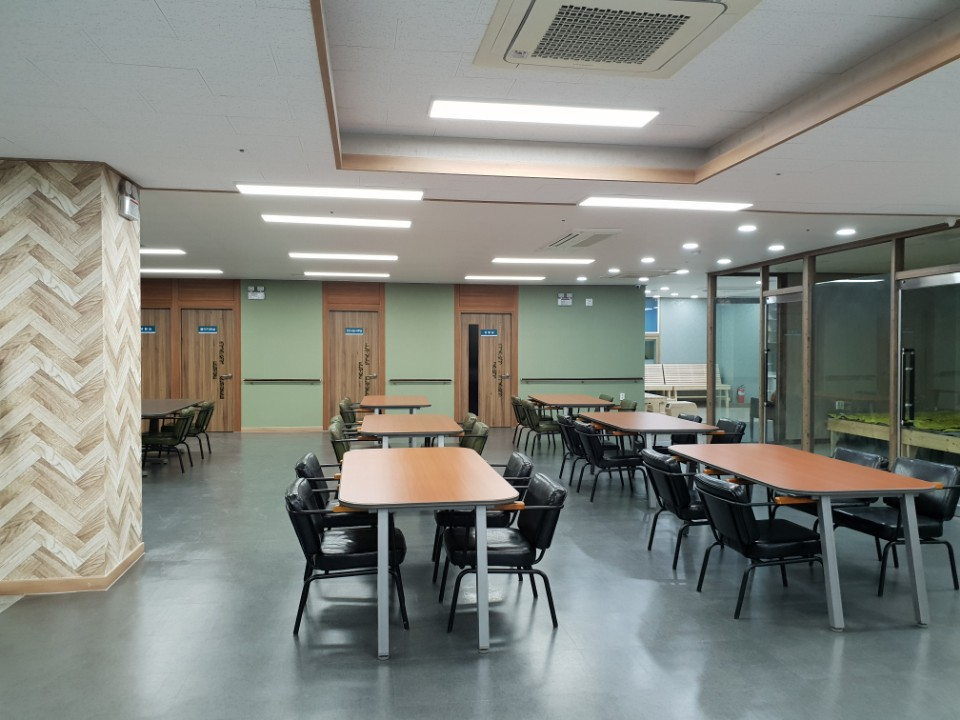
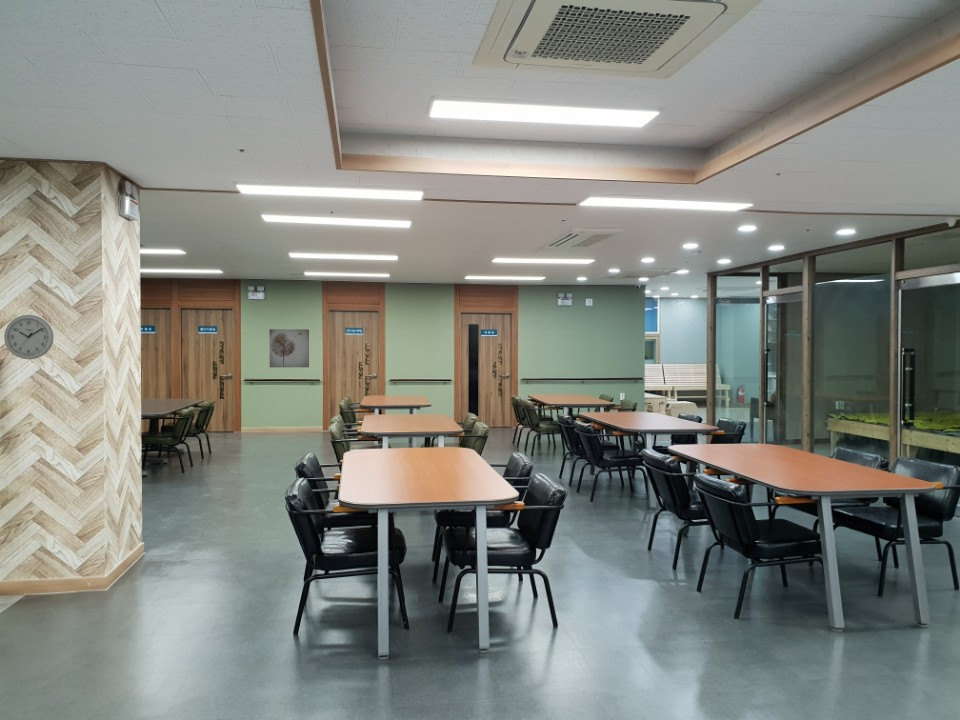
+ wall art [268,328,310,368]
+ wall clock [3,314,55,360]
